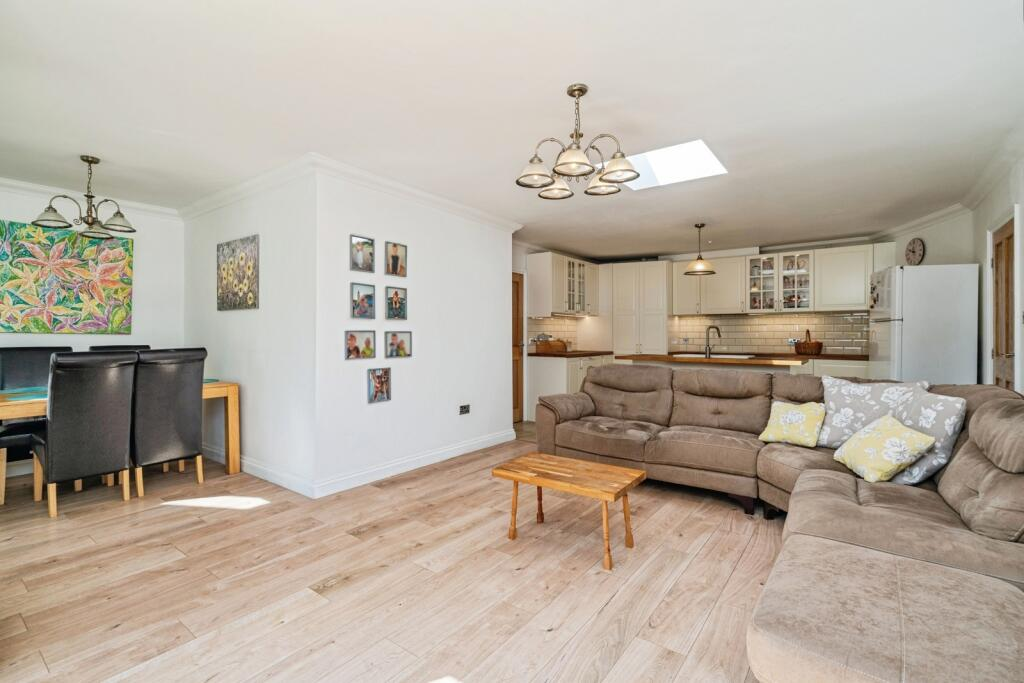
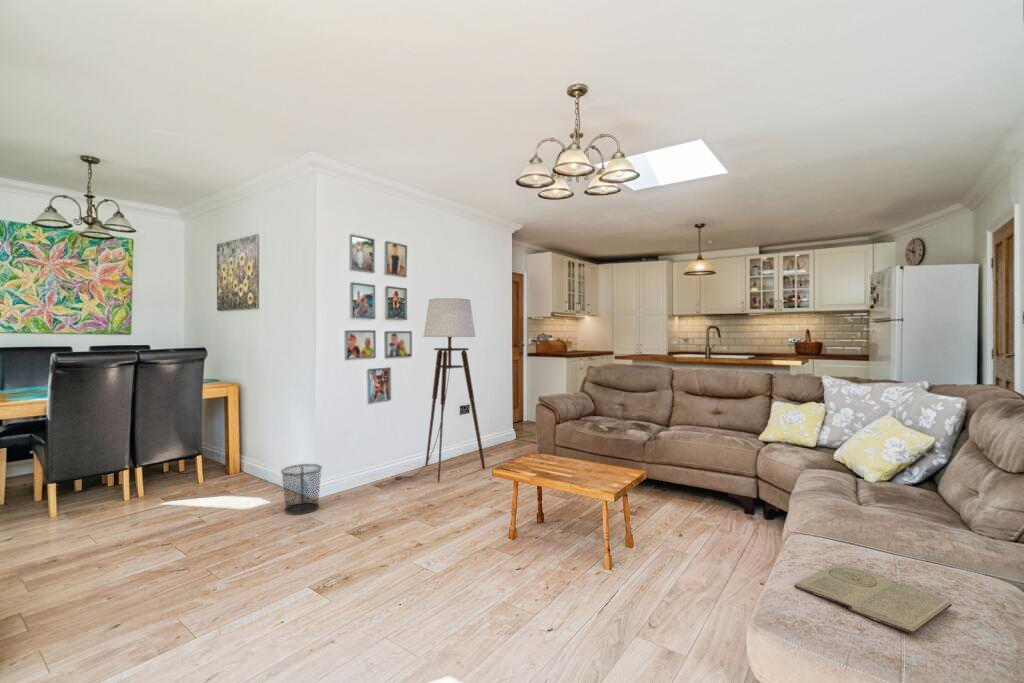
+ floor lamp [392,297,486,483]
+ book [793,563,953,635]
+ waste bin [280,463,323,516]
